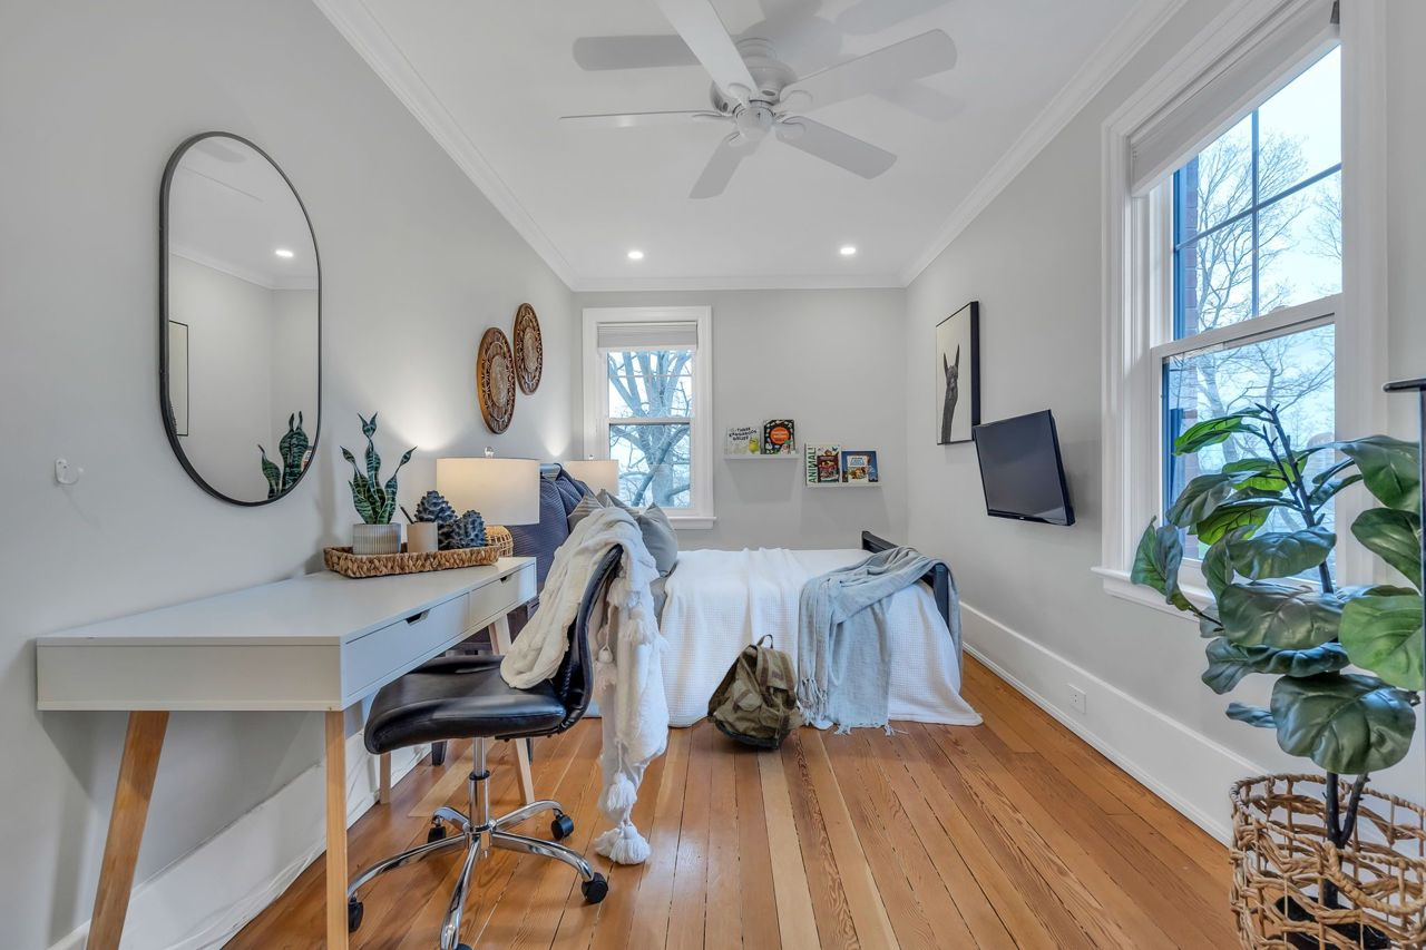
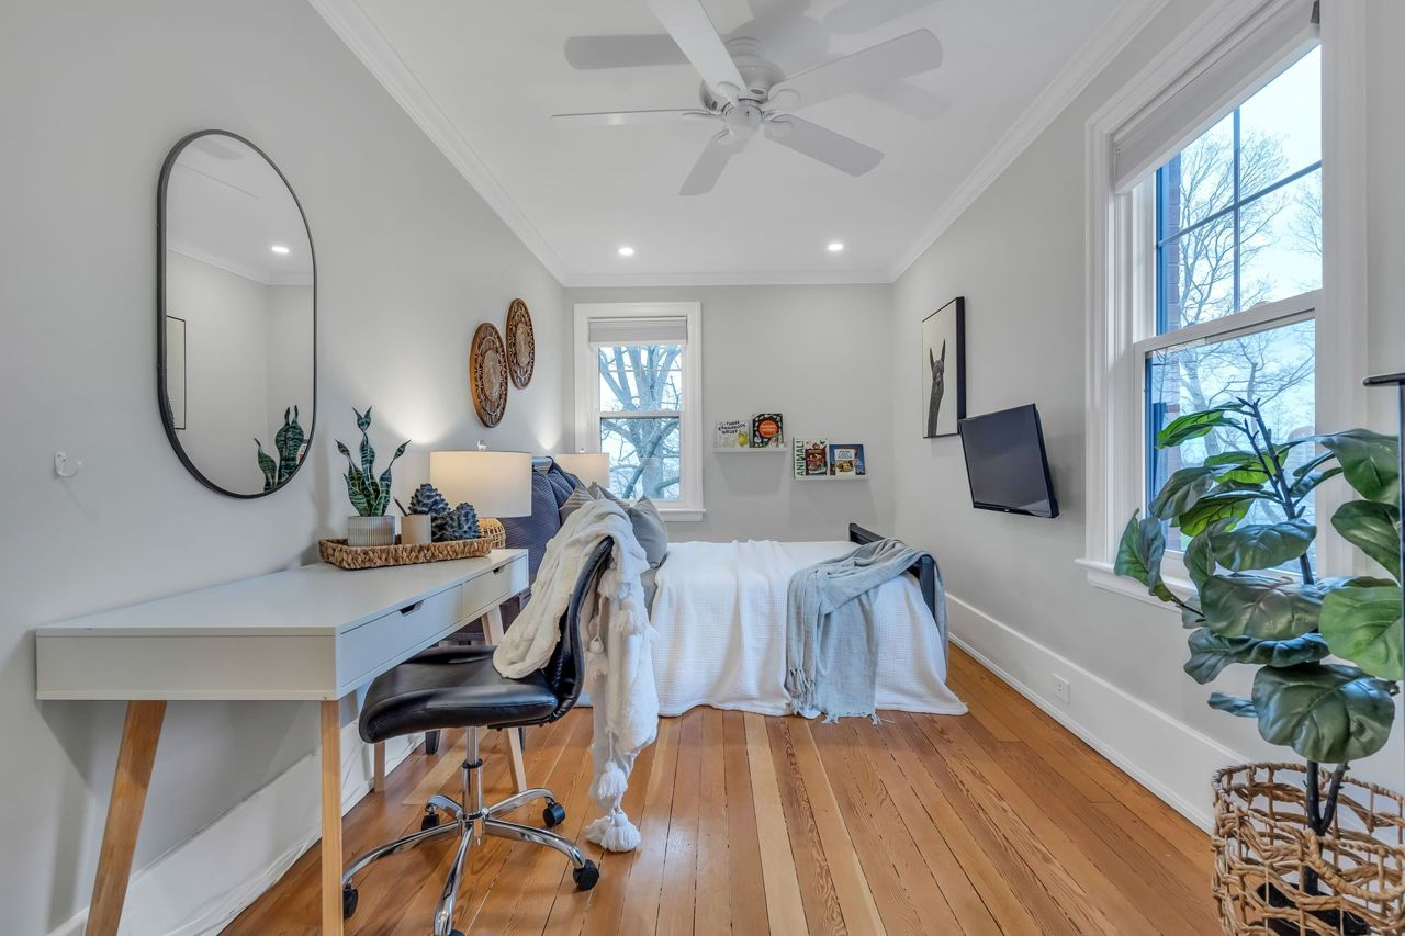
- backpack [705,634,802,752]
